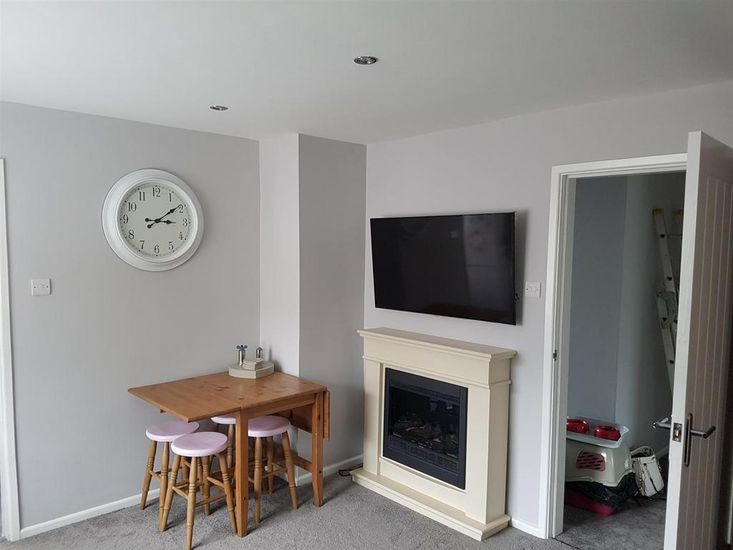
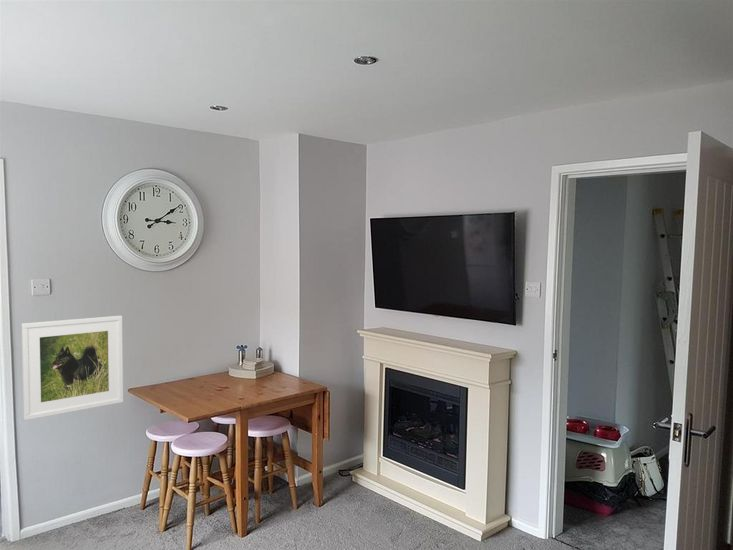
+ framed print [20,315,124,421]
